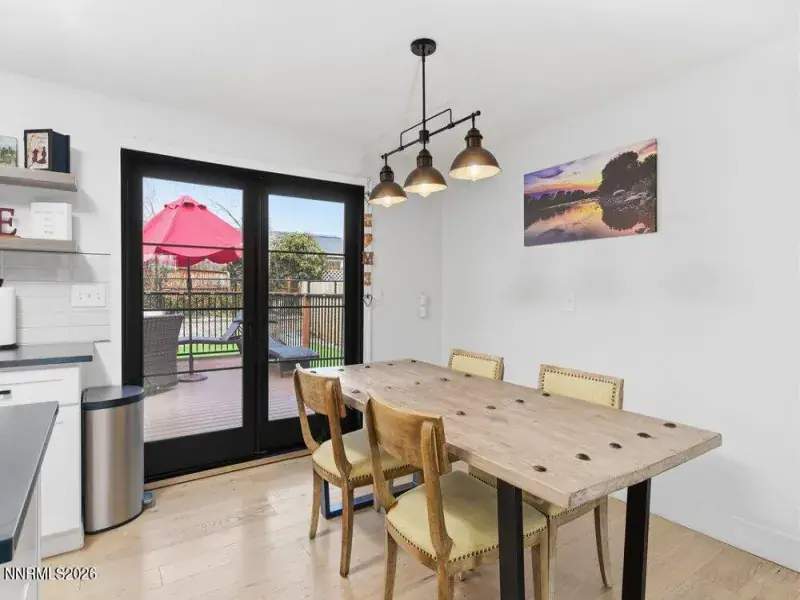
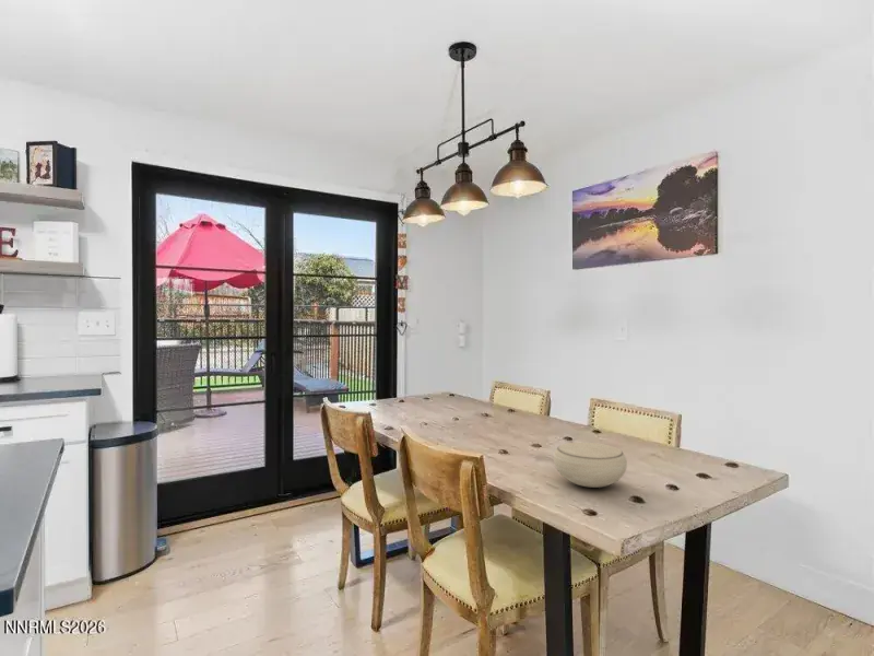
+ bowl [553,442,628,489]
